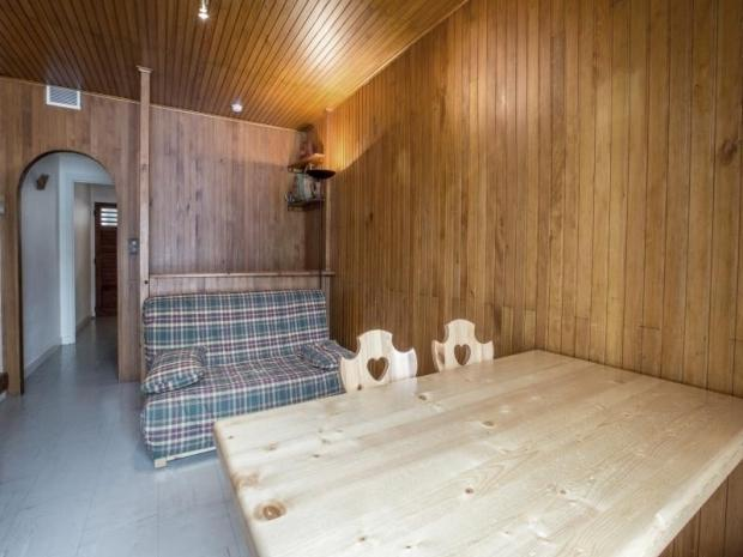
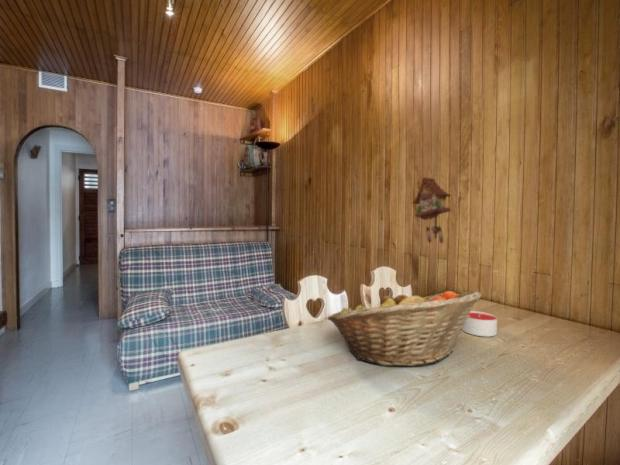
+ cuckoo clock [412,176,452,244]
+ candle [461,310,498,338]
+ fruit basket [327,289,482,367]
